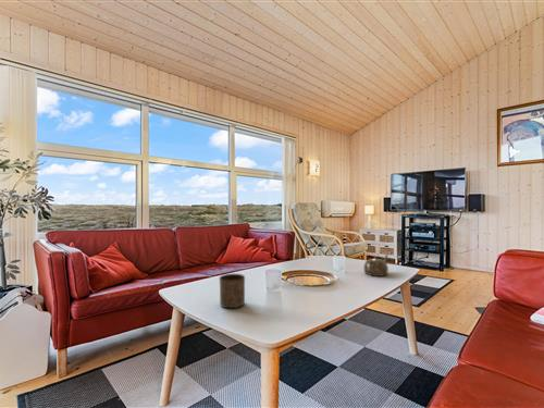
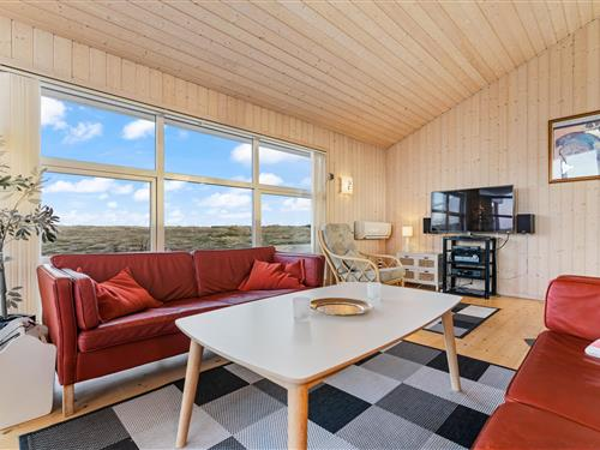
- teapot [362,254,390,277]
- cup [219,273,246,309]
